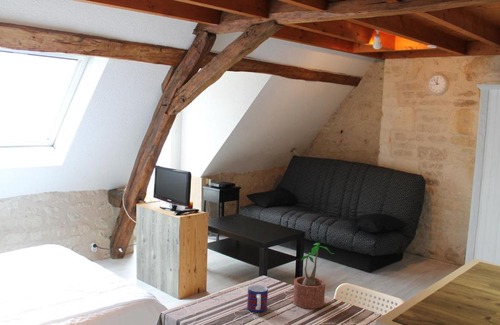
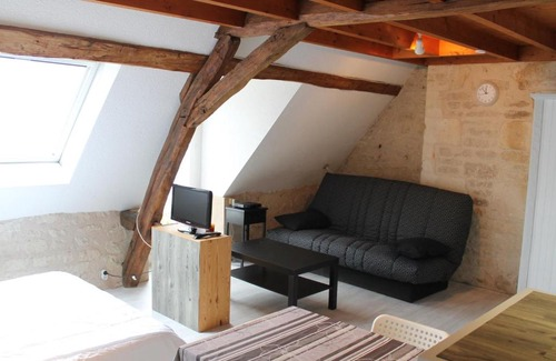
- potted plant [292,242,336,310]
- mug [246,284,269,313]
